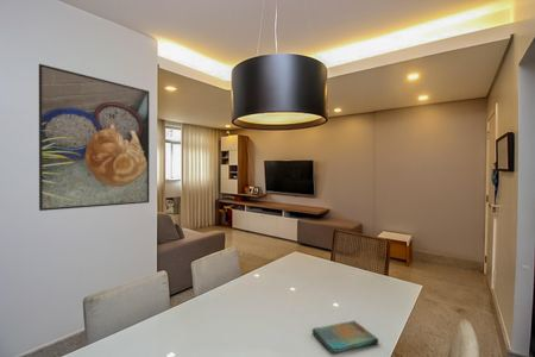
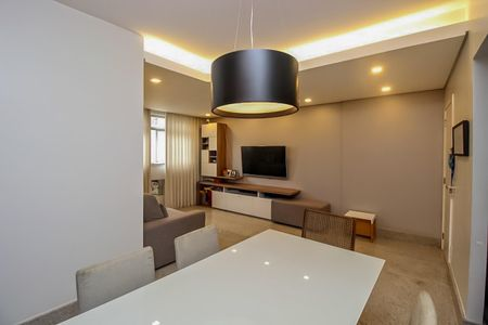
- dish towel [311,319,379,356]
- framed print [38,63,150,212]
